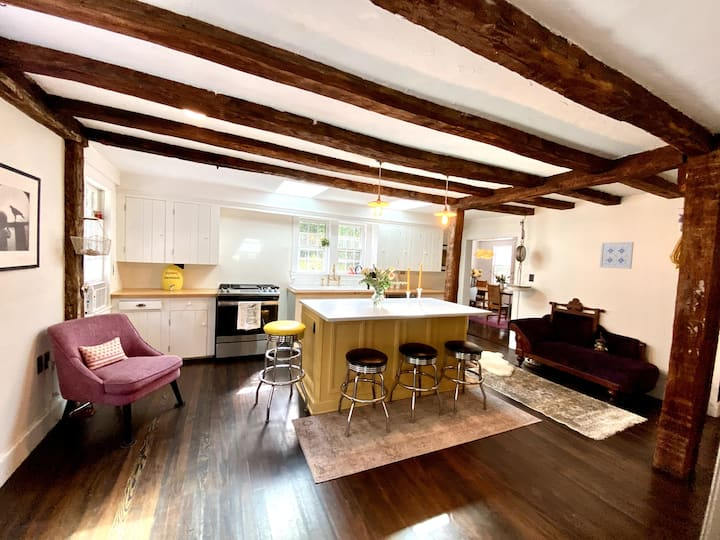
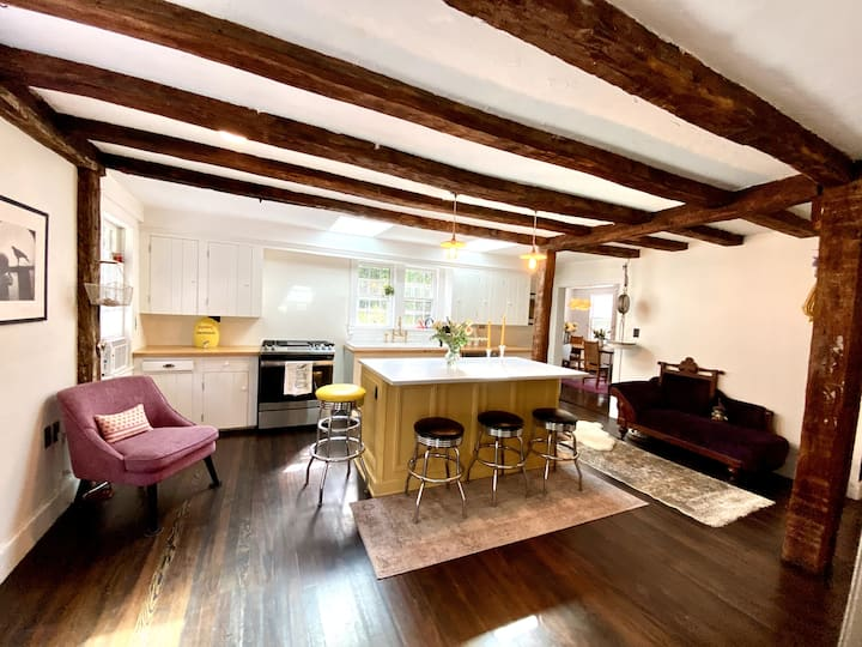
- wall art [599,241,635,270]
